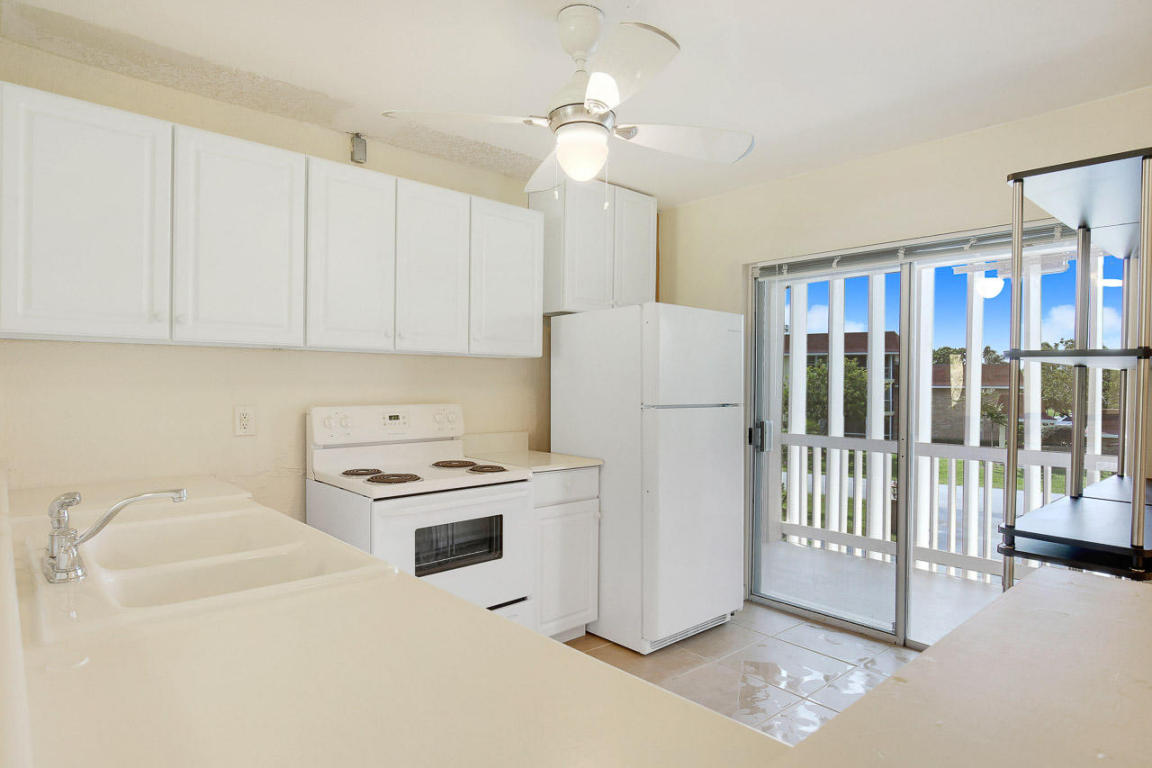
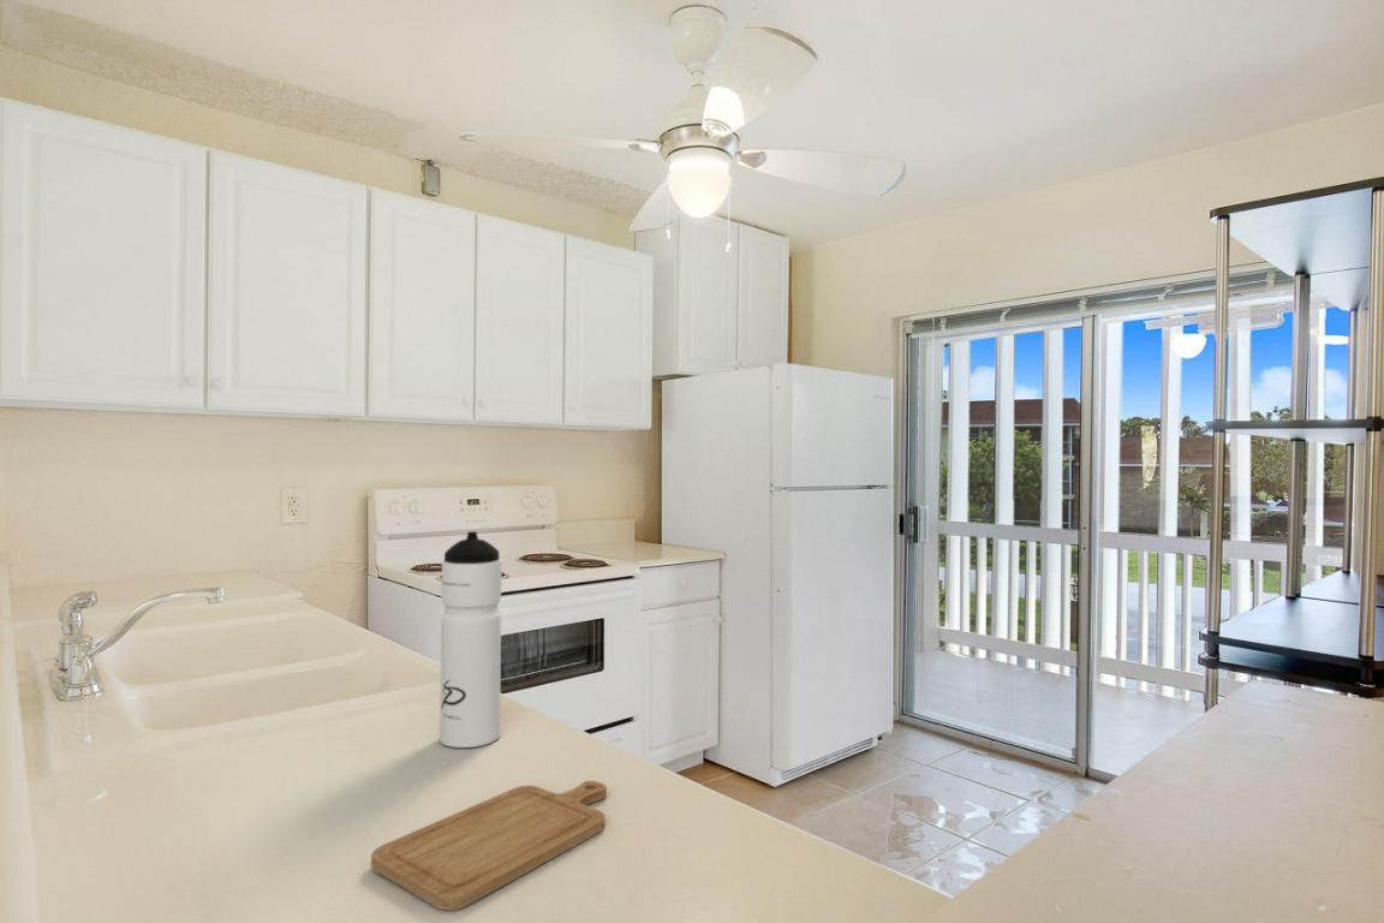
+ water bottle [439,530,503,749]
+ chopping board [370,780,608,911]
